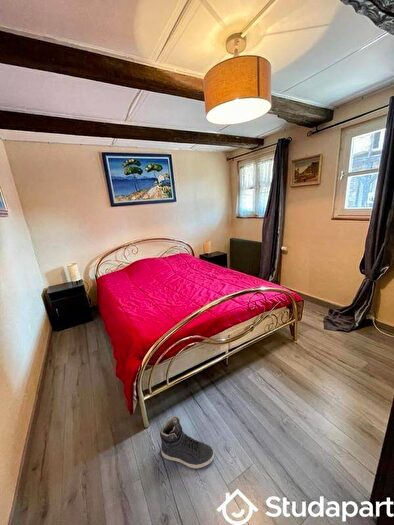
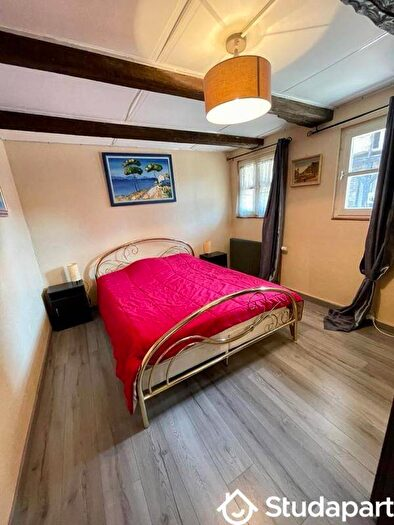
- sneaker [159,416,215,470]
